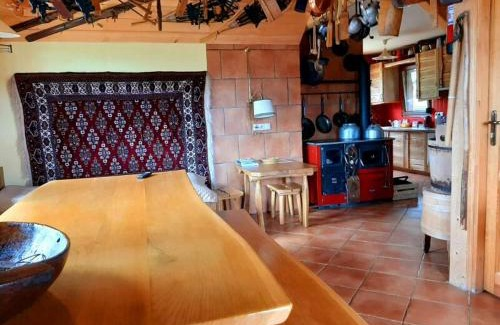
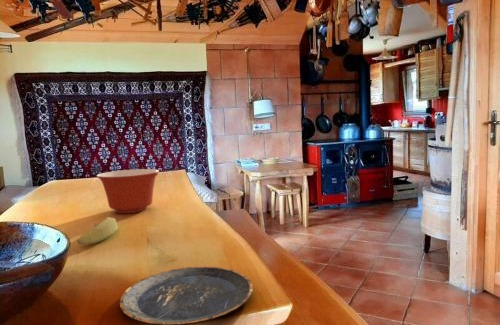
+ mixing bowl [96,168,160,214]
+ plate [119,265,254,325]
+ banana [76,216,119,246]
